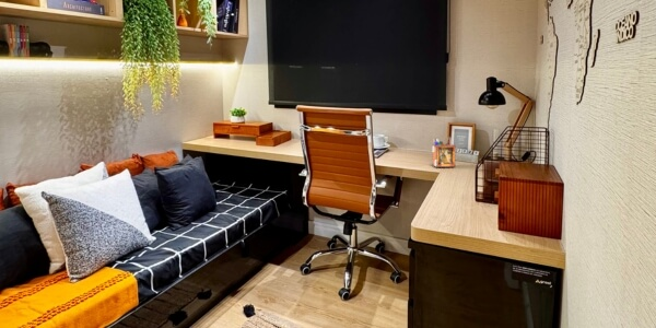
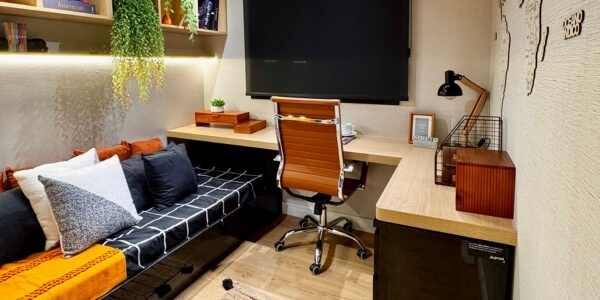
- desk organizer [432,136,457,168]
